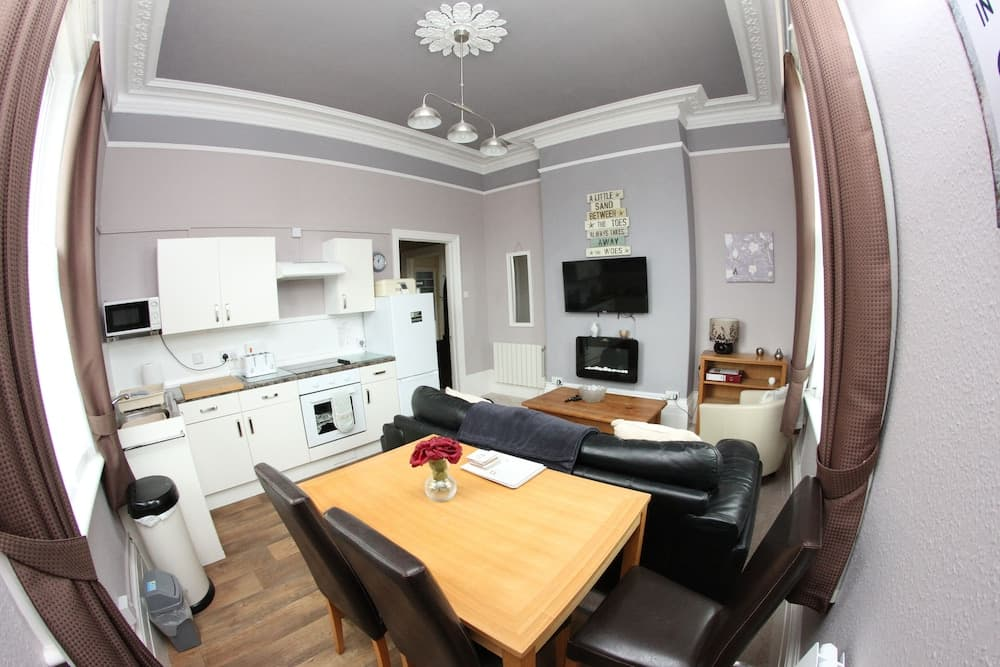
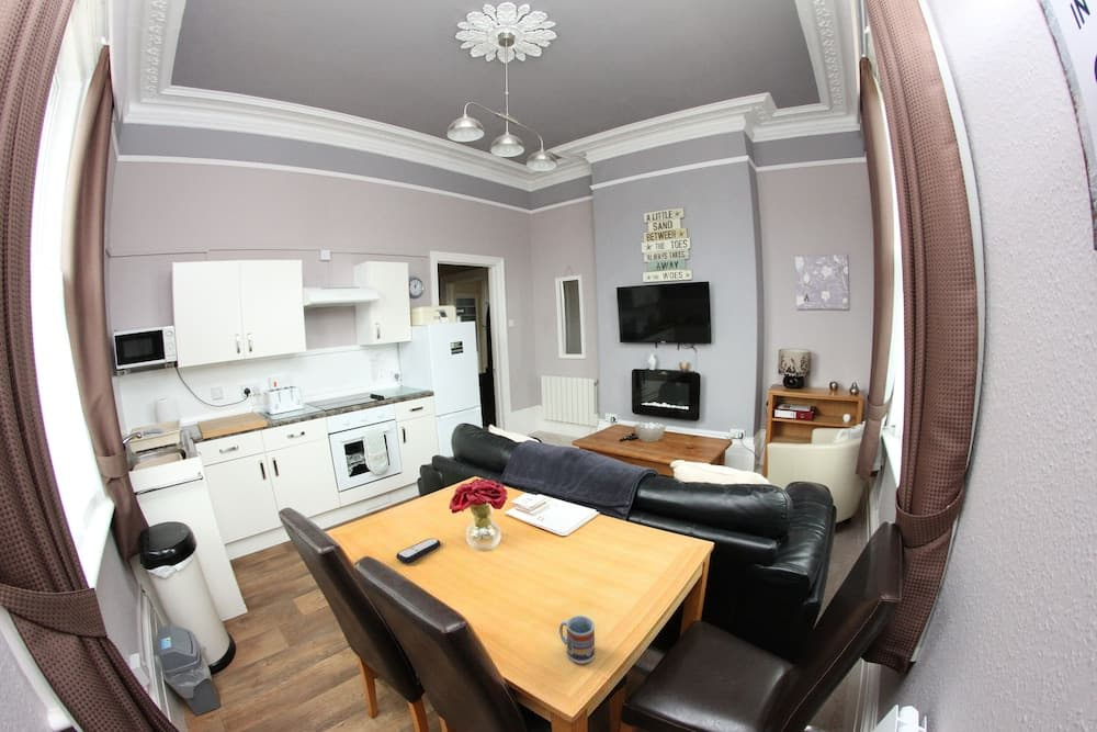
+ cup [558,615,596,665]
+ remote control [395,537,441,564]
